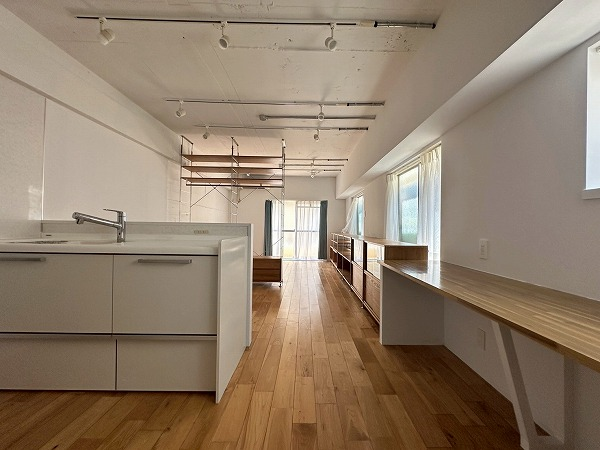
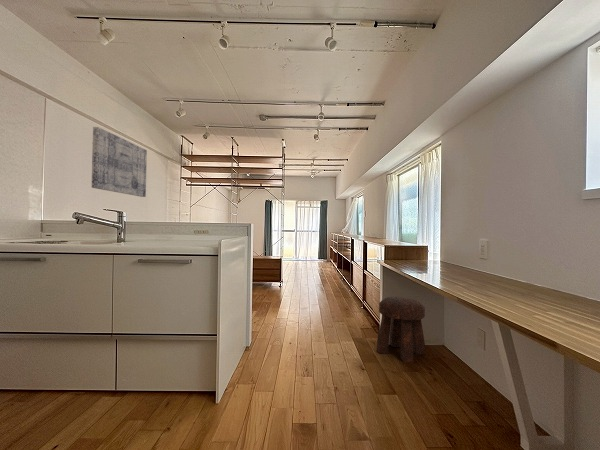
+ stool [376,296,426,363]
+ wall art [91,126,148,198]
